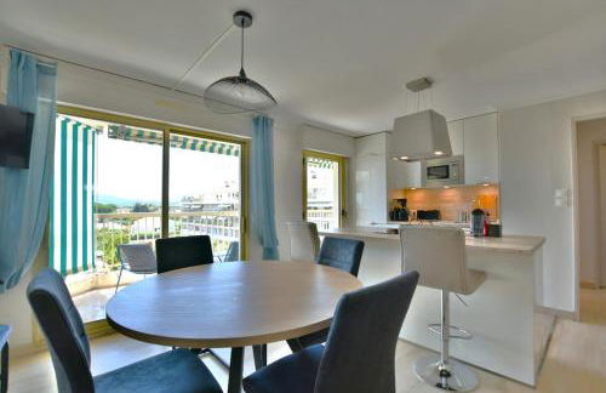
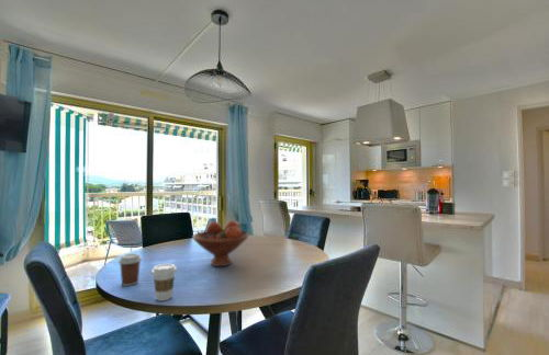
+ coffee cup [117,252,143,287]
+ fruit bowl [191,219,250,267]
+ coffee cup [150,263,178,302]
